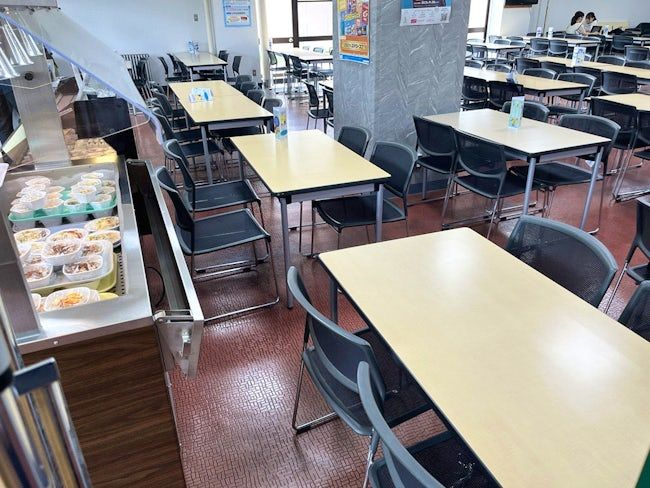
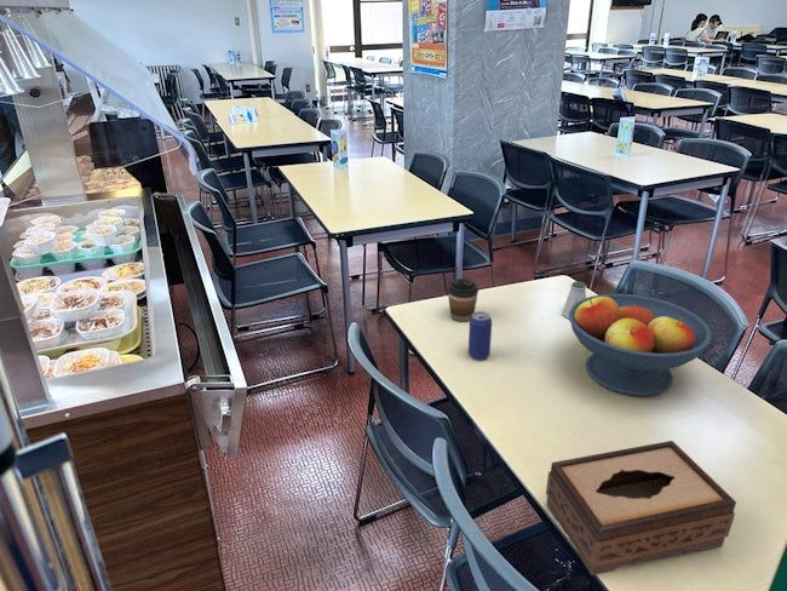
+ coffee cup [447,277,479,322]
+ tissue box [545,440,737,576]
+ saltshaker [561,280,587,320]
+ fruit bowl [568,293,713,397]
+ beverage can [467,310,493,361]
